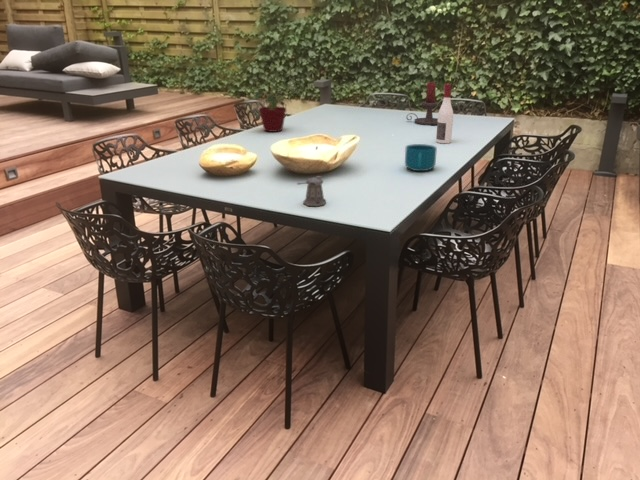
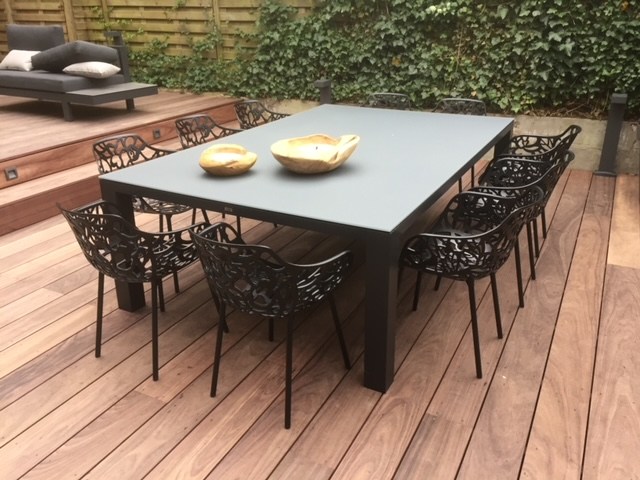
- potted plant [252,69,301,133]
- alcohol [435,83,454,144]
- cup [404,143,438,172]
- pepper shaker [296,175,327,207]
- candle holder [405,81,439,126]
